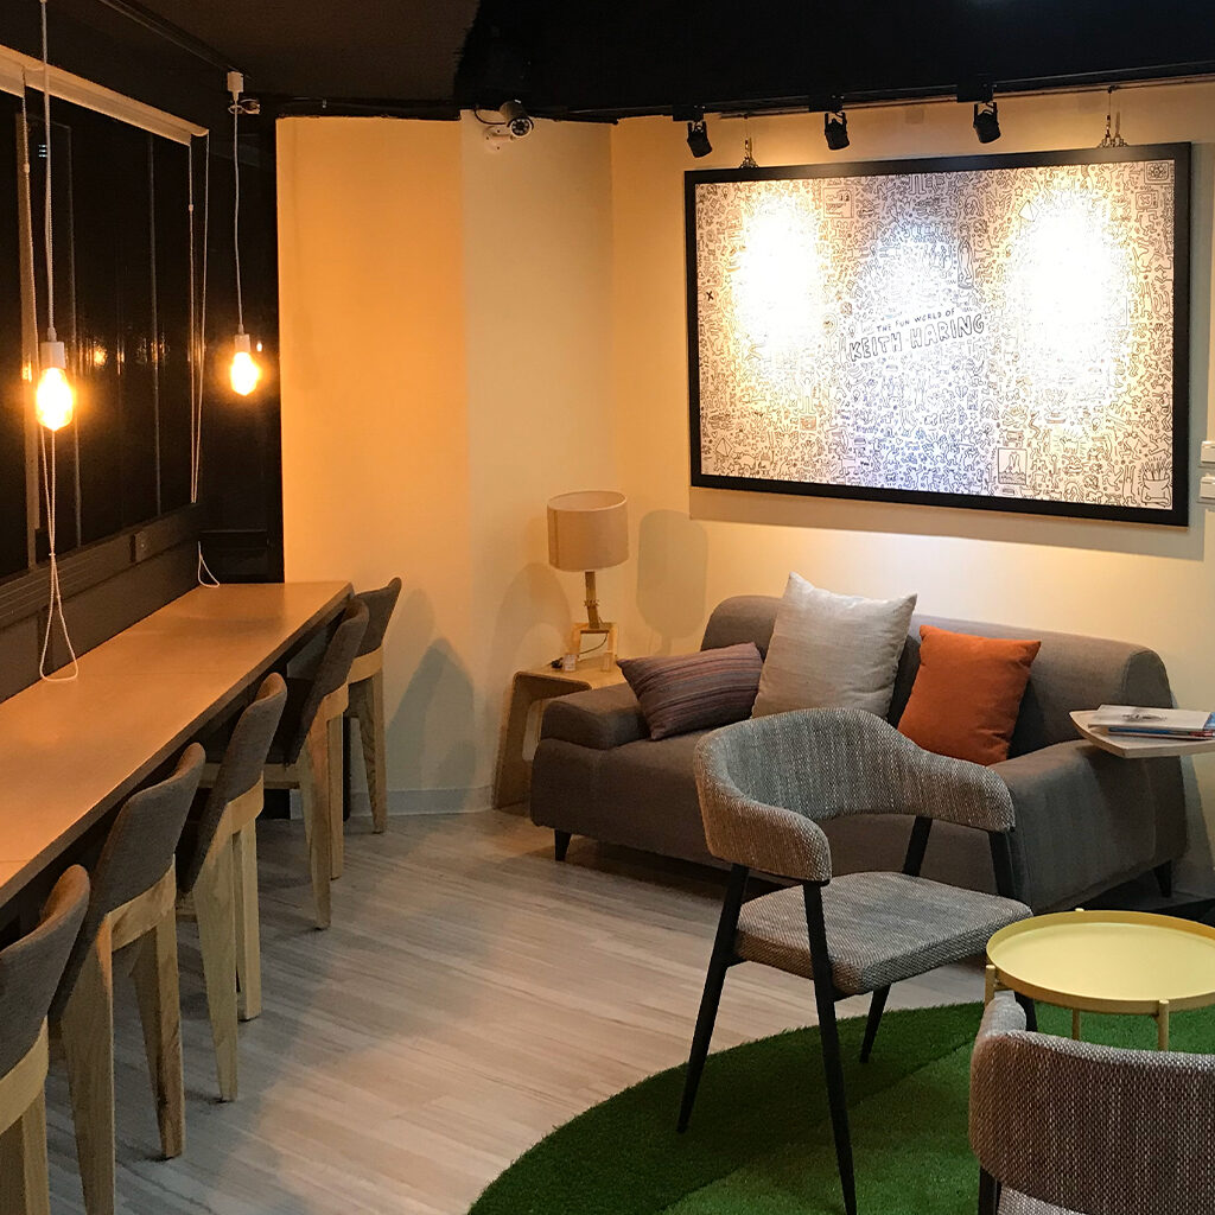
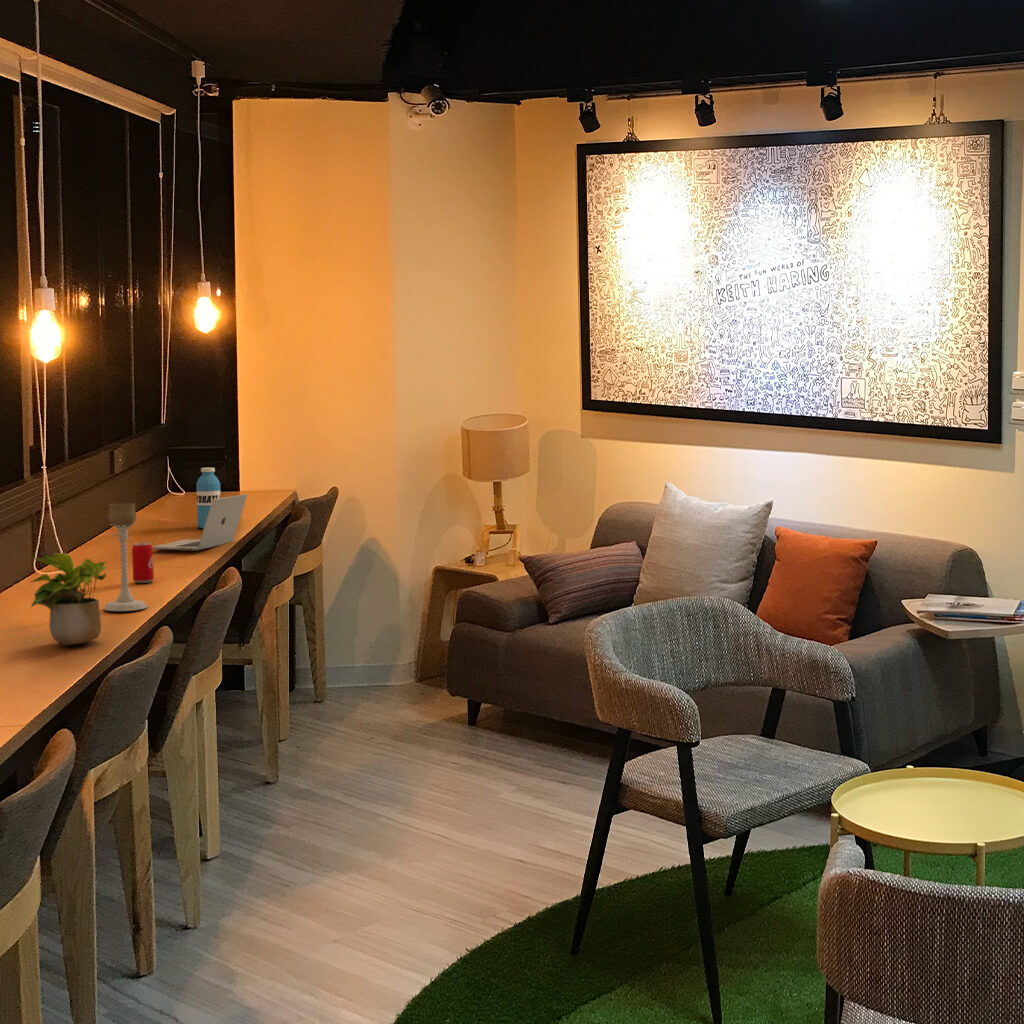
+ beverage can [131,542,155,584]
+ potted plant [30,552,107,647]
+ laptop [152,493,248,551]
+ candle holder [102,502,149,612]
+ water bottle [195,467,221,529]
